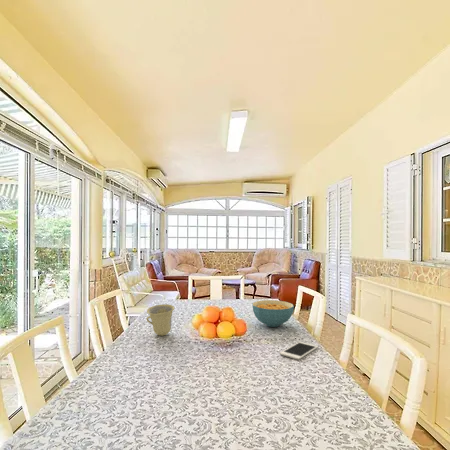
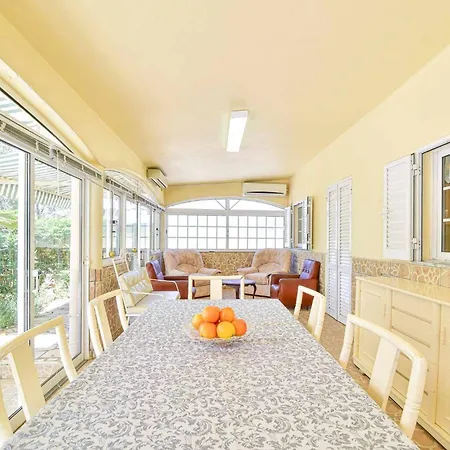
- cereal bowl [251,299,295,328]
- cell phone [279,341,319,361]
- cup [146,303,176,337]
